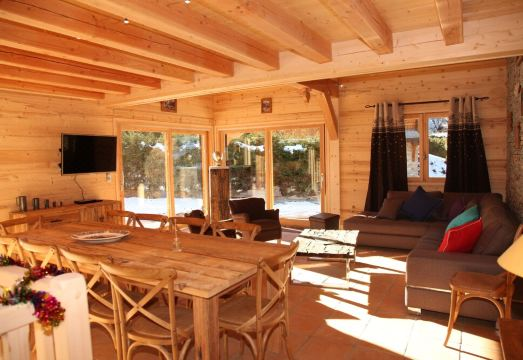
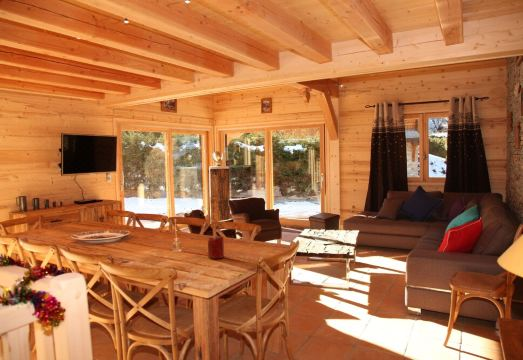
+ candle [207,233,225,259]
